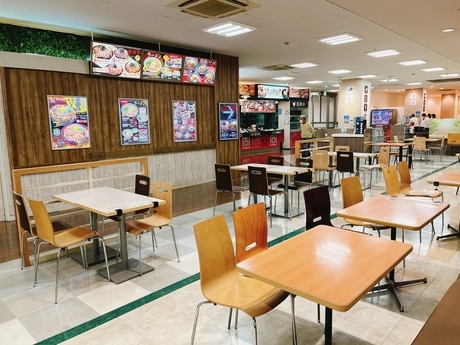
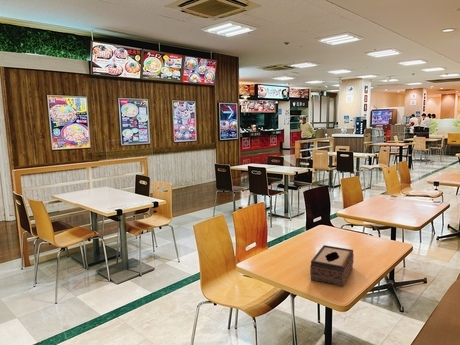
+ tissue box [309,244,355,287]
